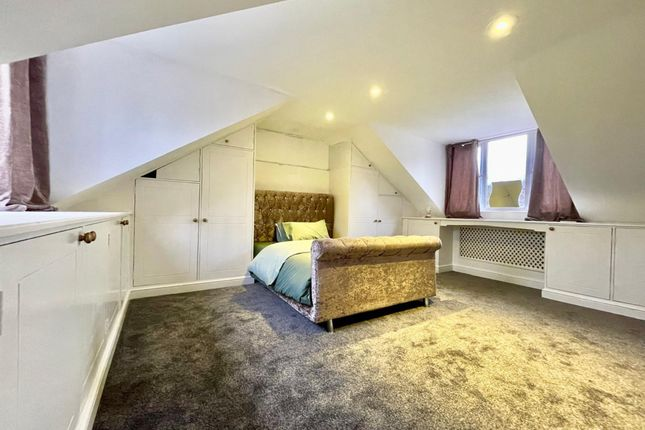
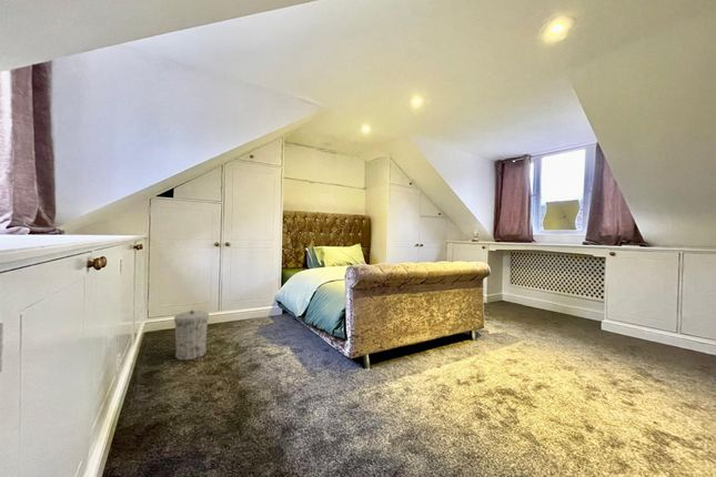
+ trash can [173,309,210,362]
